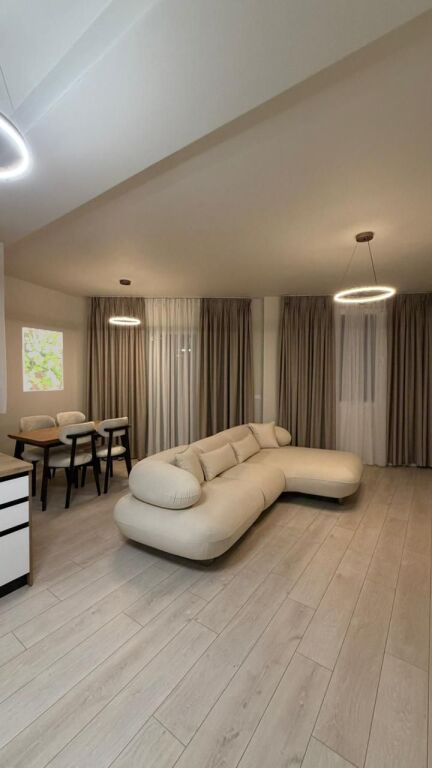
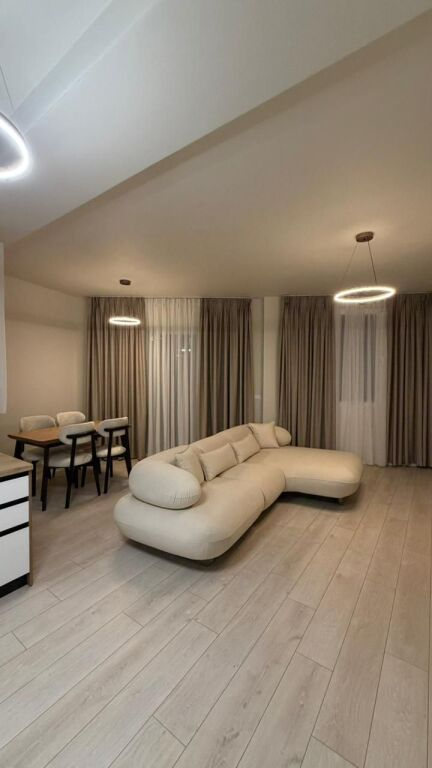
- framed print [21,326,64,392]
